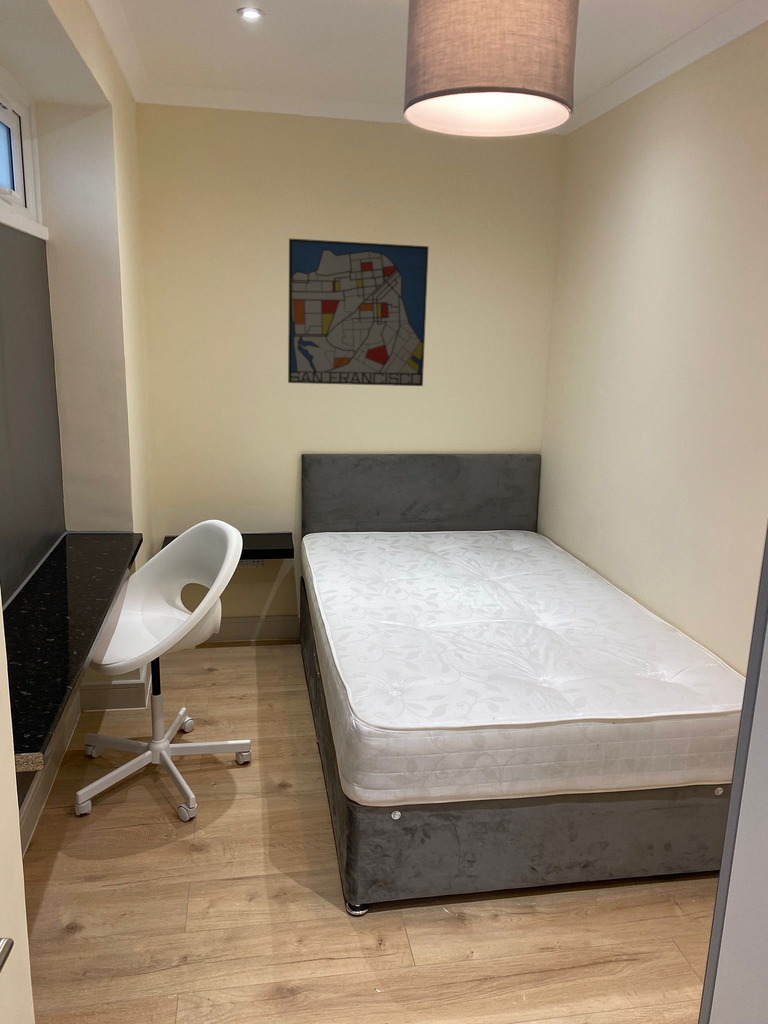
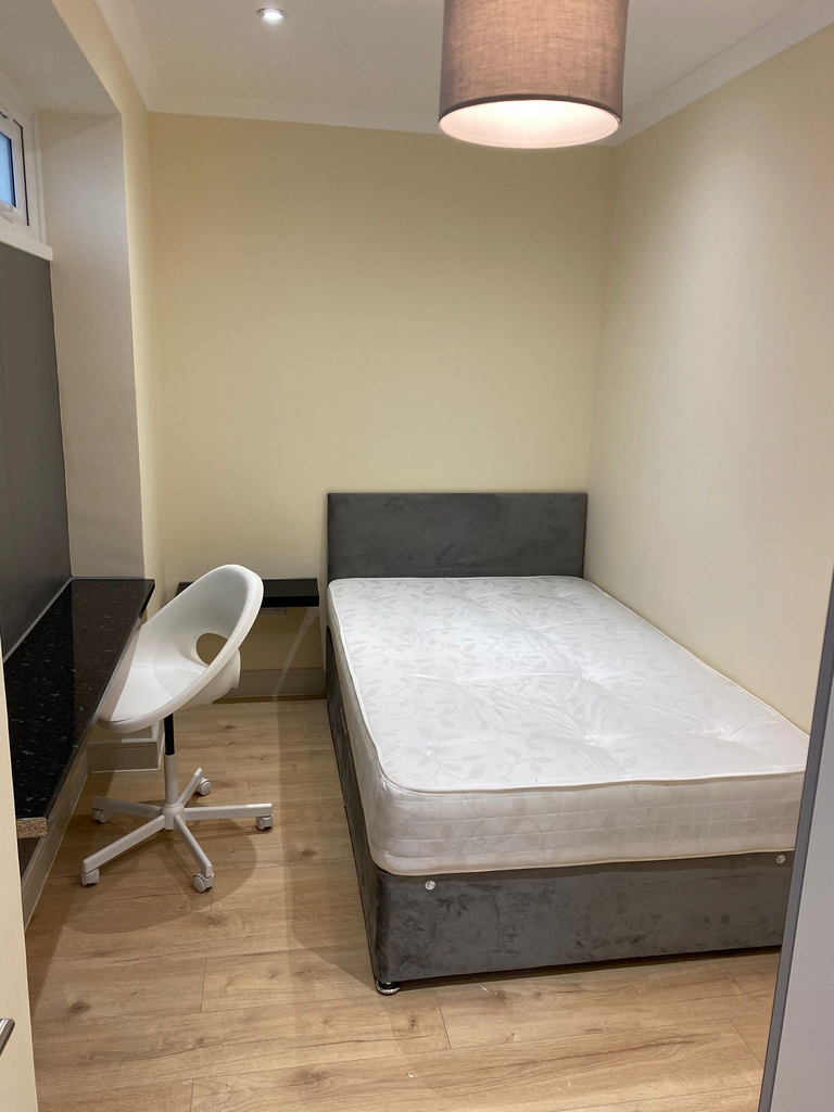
- wall art [287,237,430,387]
